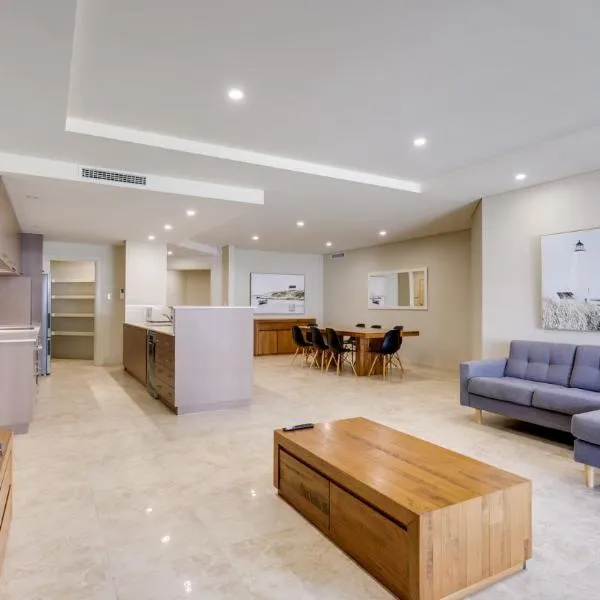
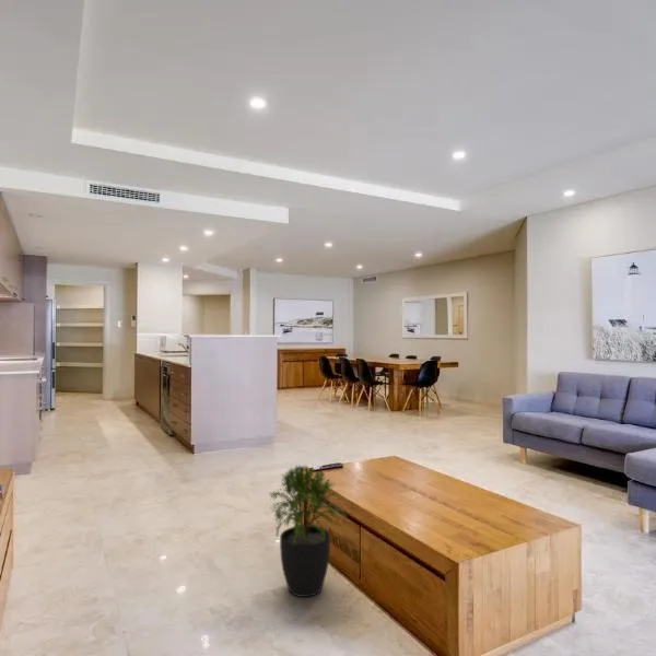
+ potted plant [266,464,348,598]
